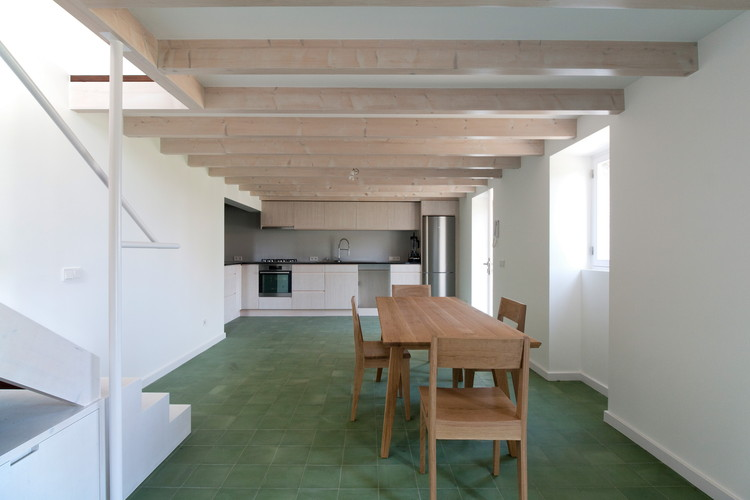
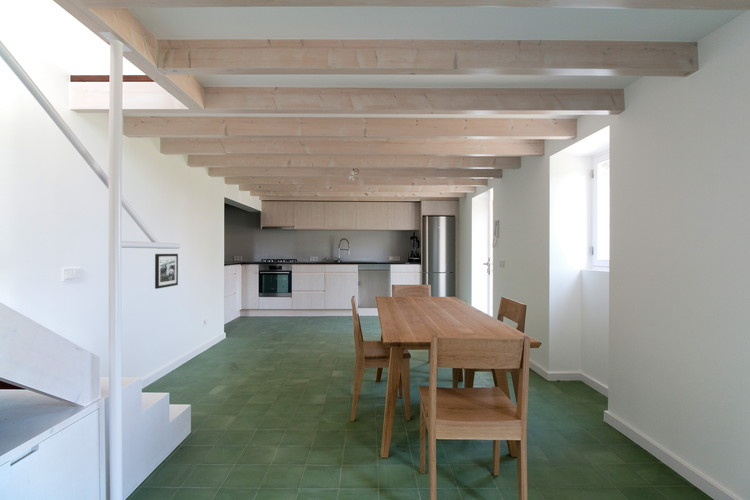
+ picture frame [154,253,179,290]
